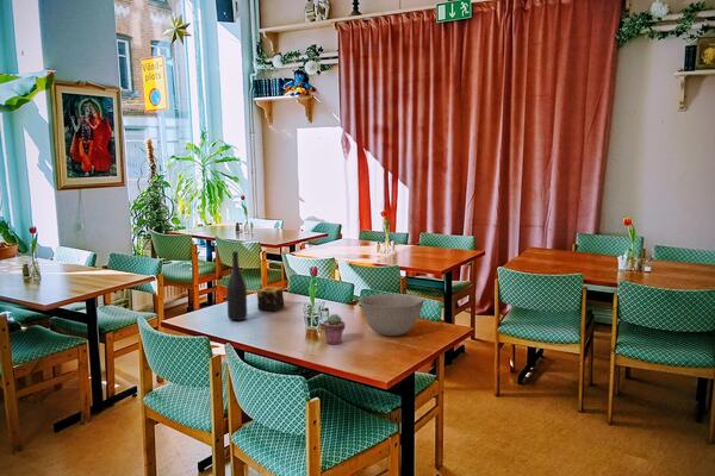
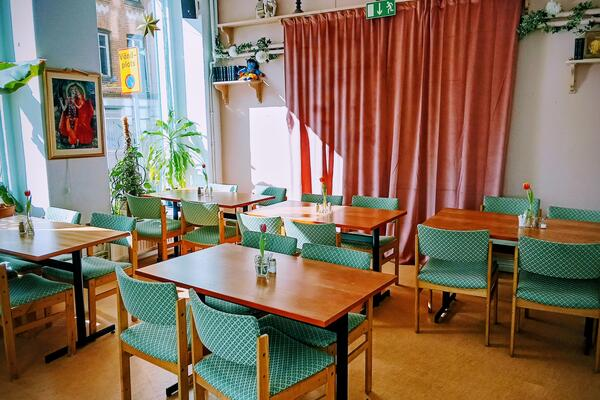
- wine bottle [225,250,249,321]
- potted succulent [322,313,346,346]
- candle [256,286,285,312]
- bowl [359,293,425,337]
